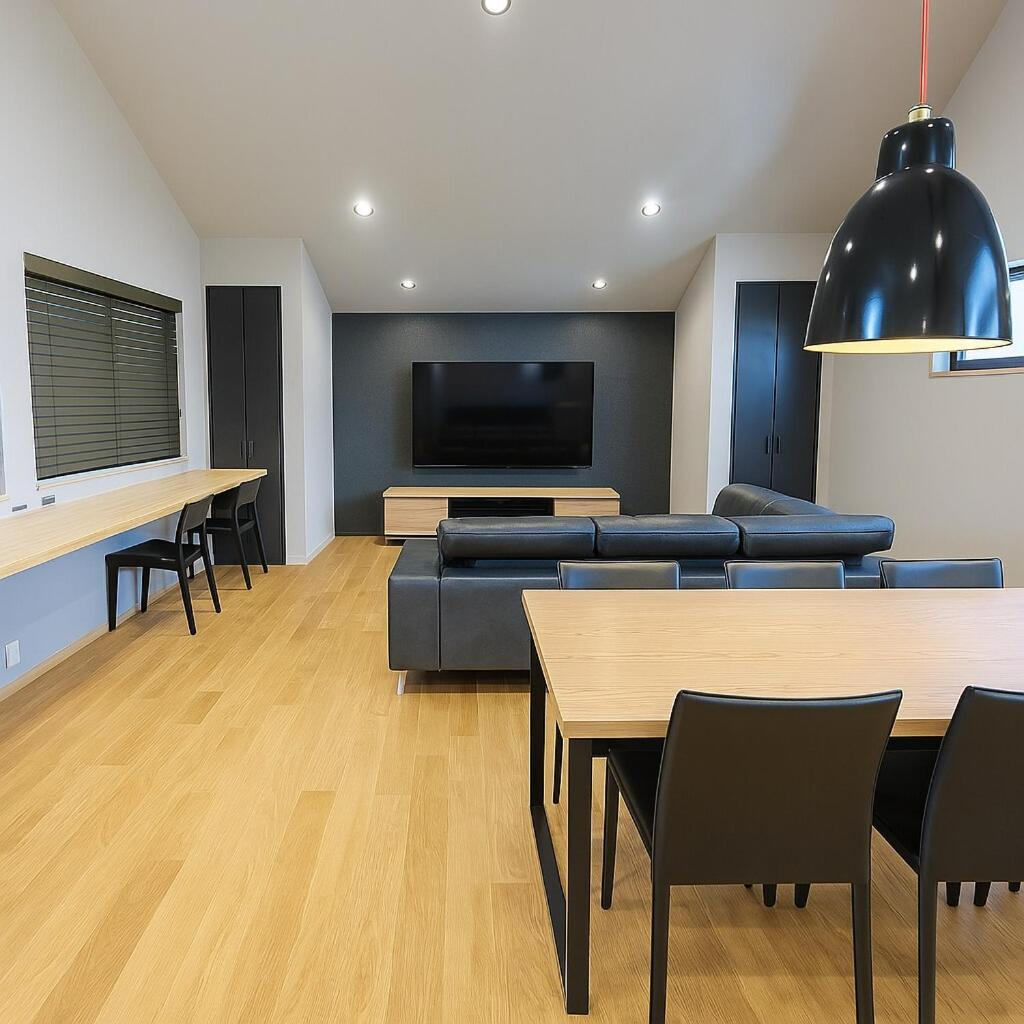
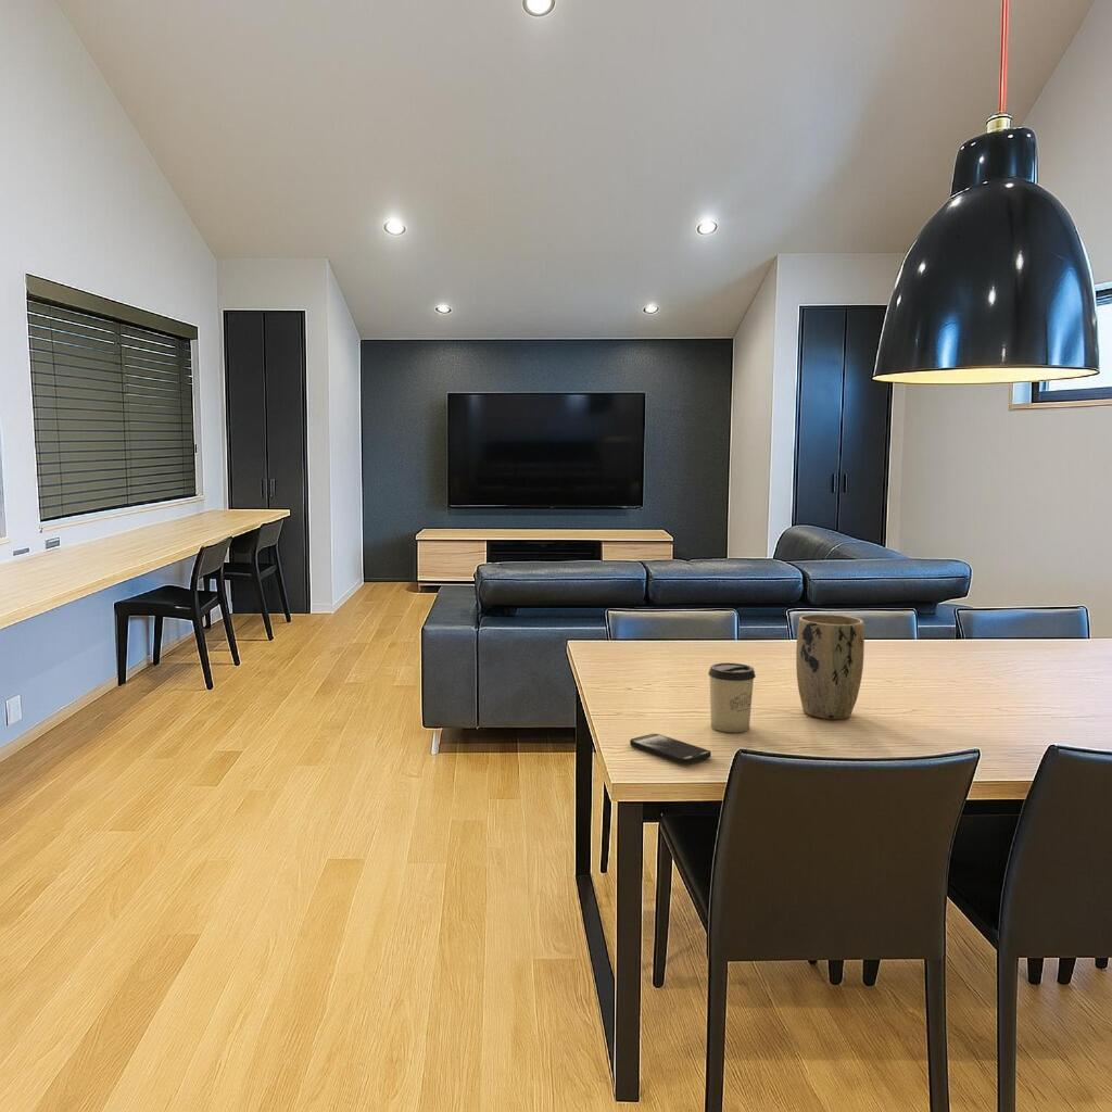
+ cup [707,661,757,733]
+ plant pot [795,614,865,720]
+ smartphone [629,733,712,764]
